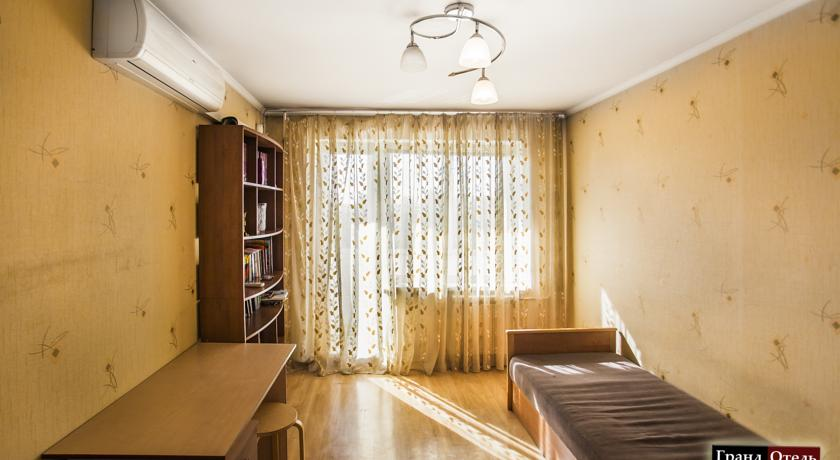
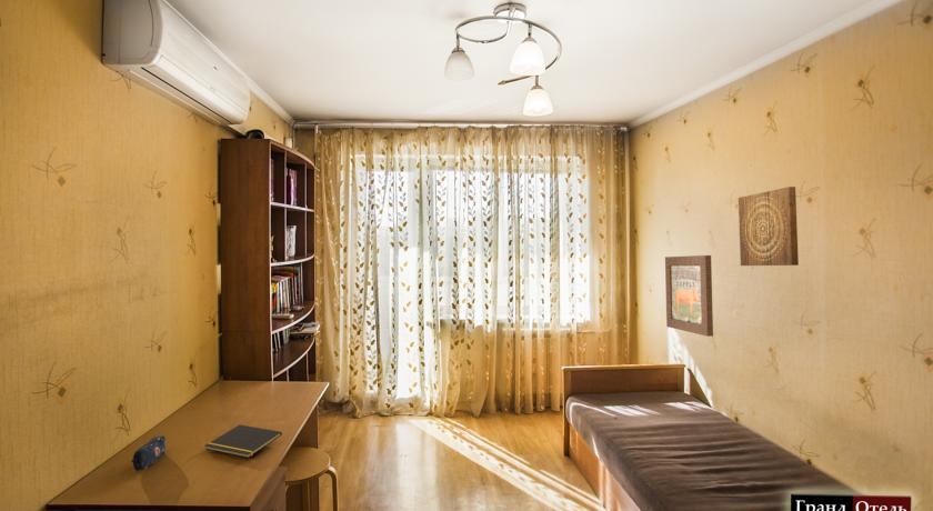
+ wall art [664,254,714,338]
+ pencil case [130,434,167,472]
+ notepad [203,424,283,459]
+ wall art [738,186,800,267]
